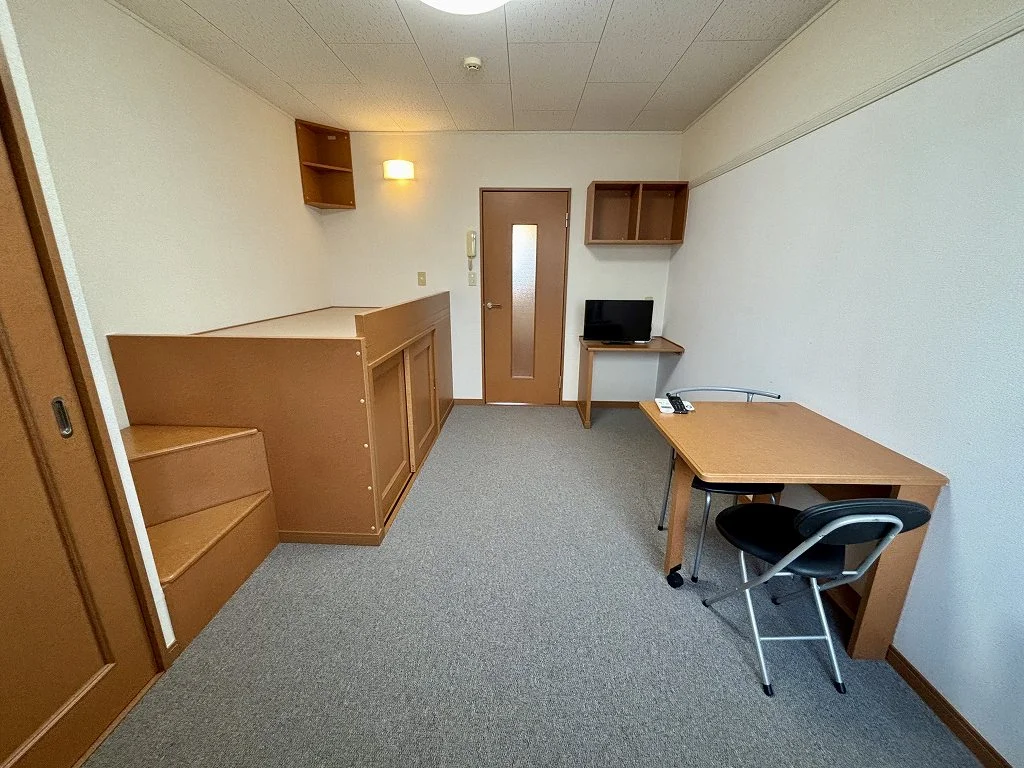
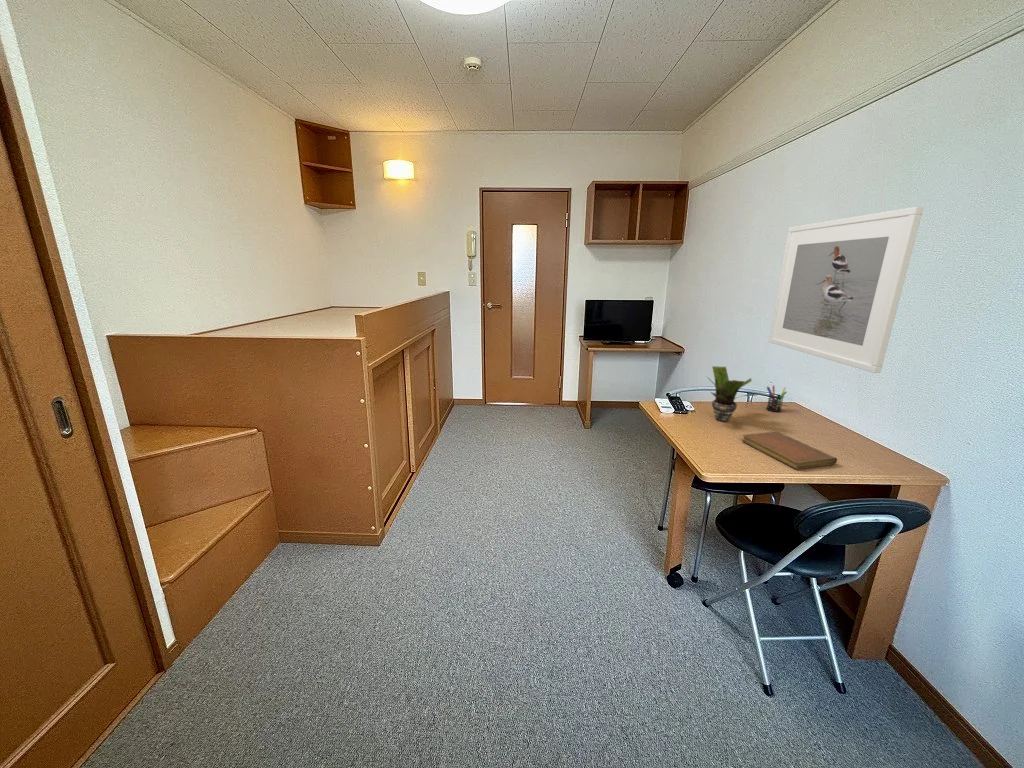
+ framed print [768,206,924,374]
+ notebook [741,431,838,471]
+ pen holder [765,385,788,413]
+ potted plant [705,365,765,423]
